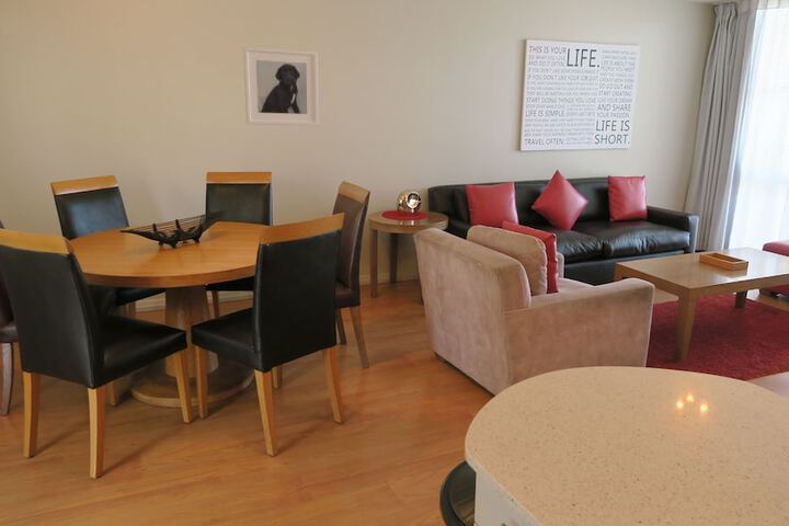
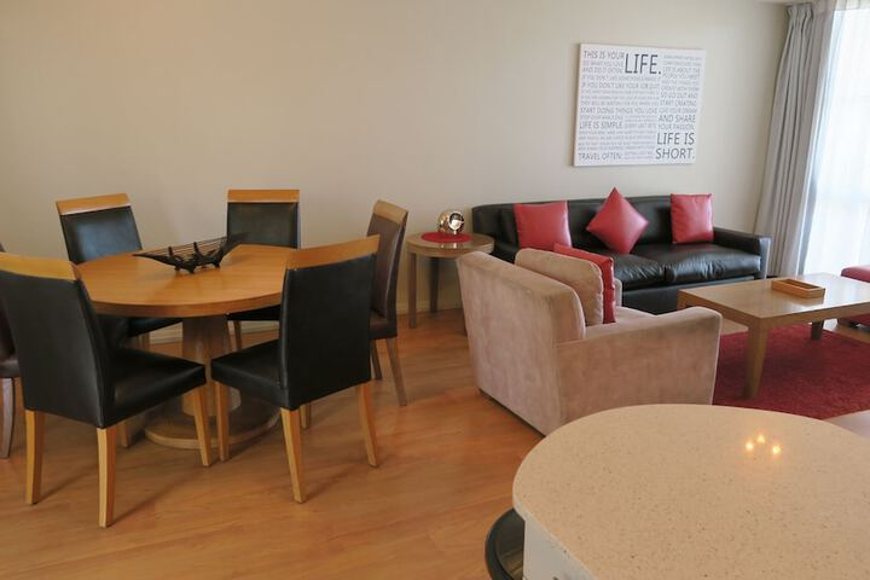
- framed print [242,46,320,127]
